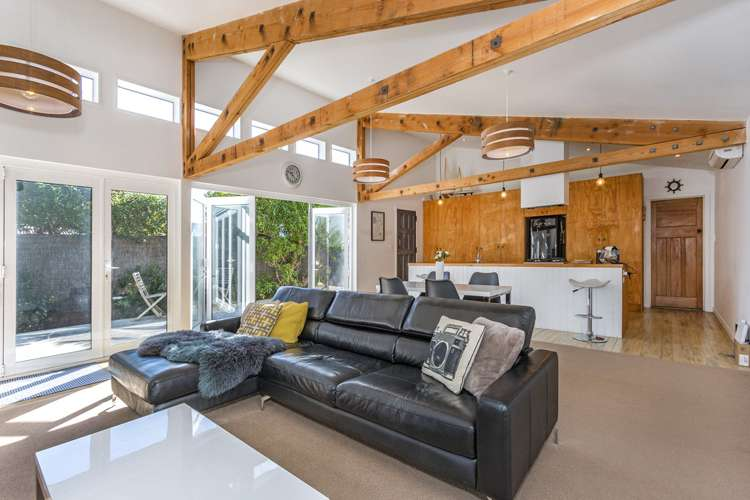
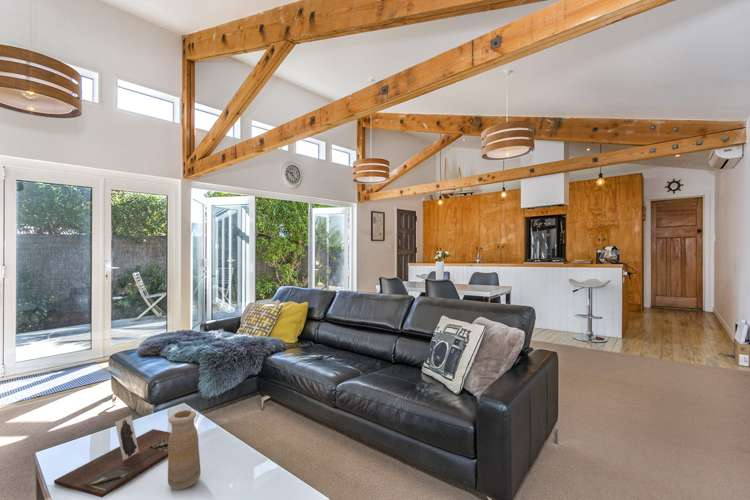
+ decorative tray [53,415,171,498]
+ vase [167,409,202,490]
